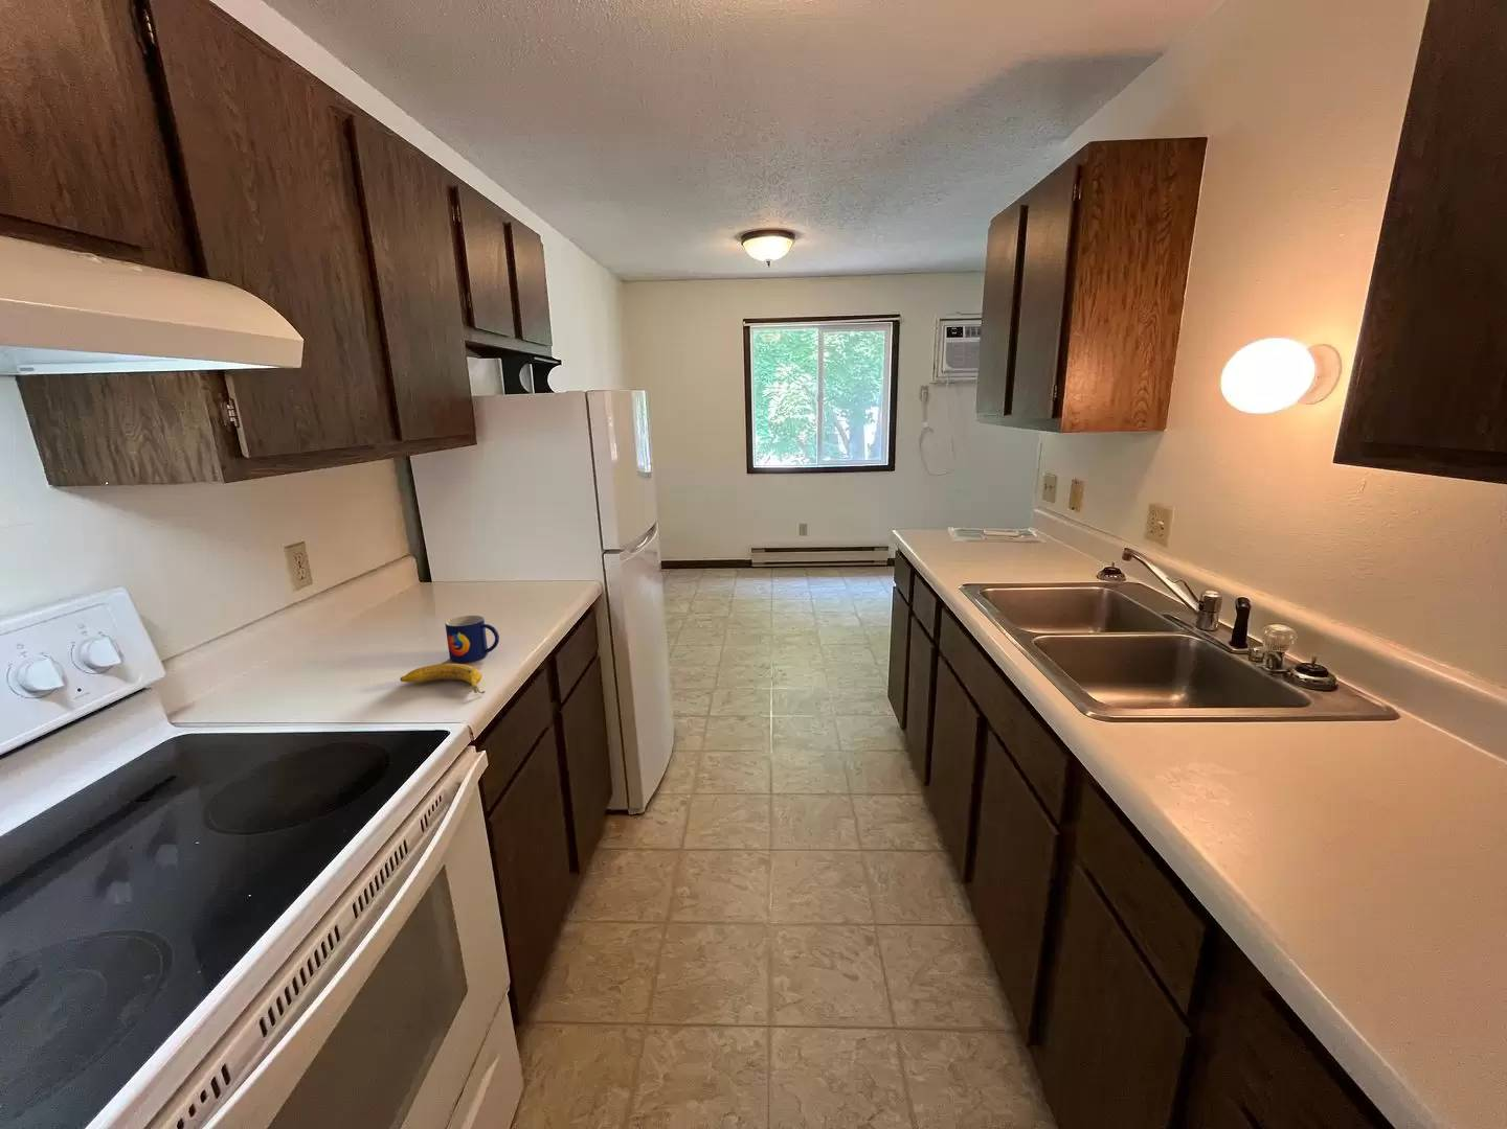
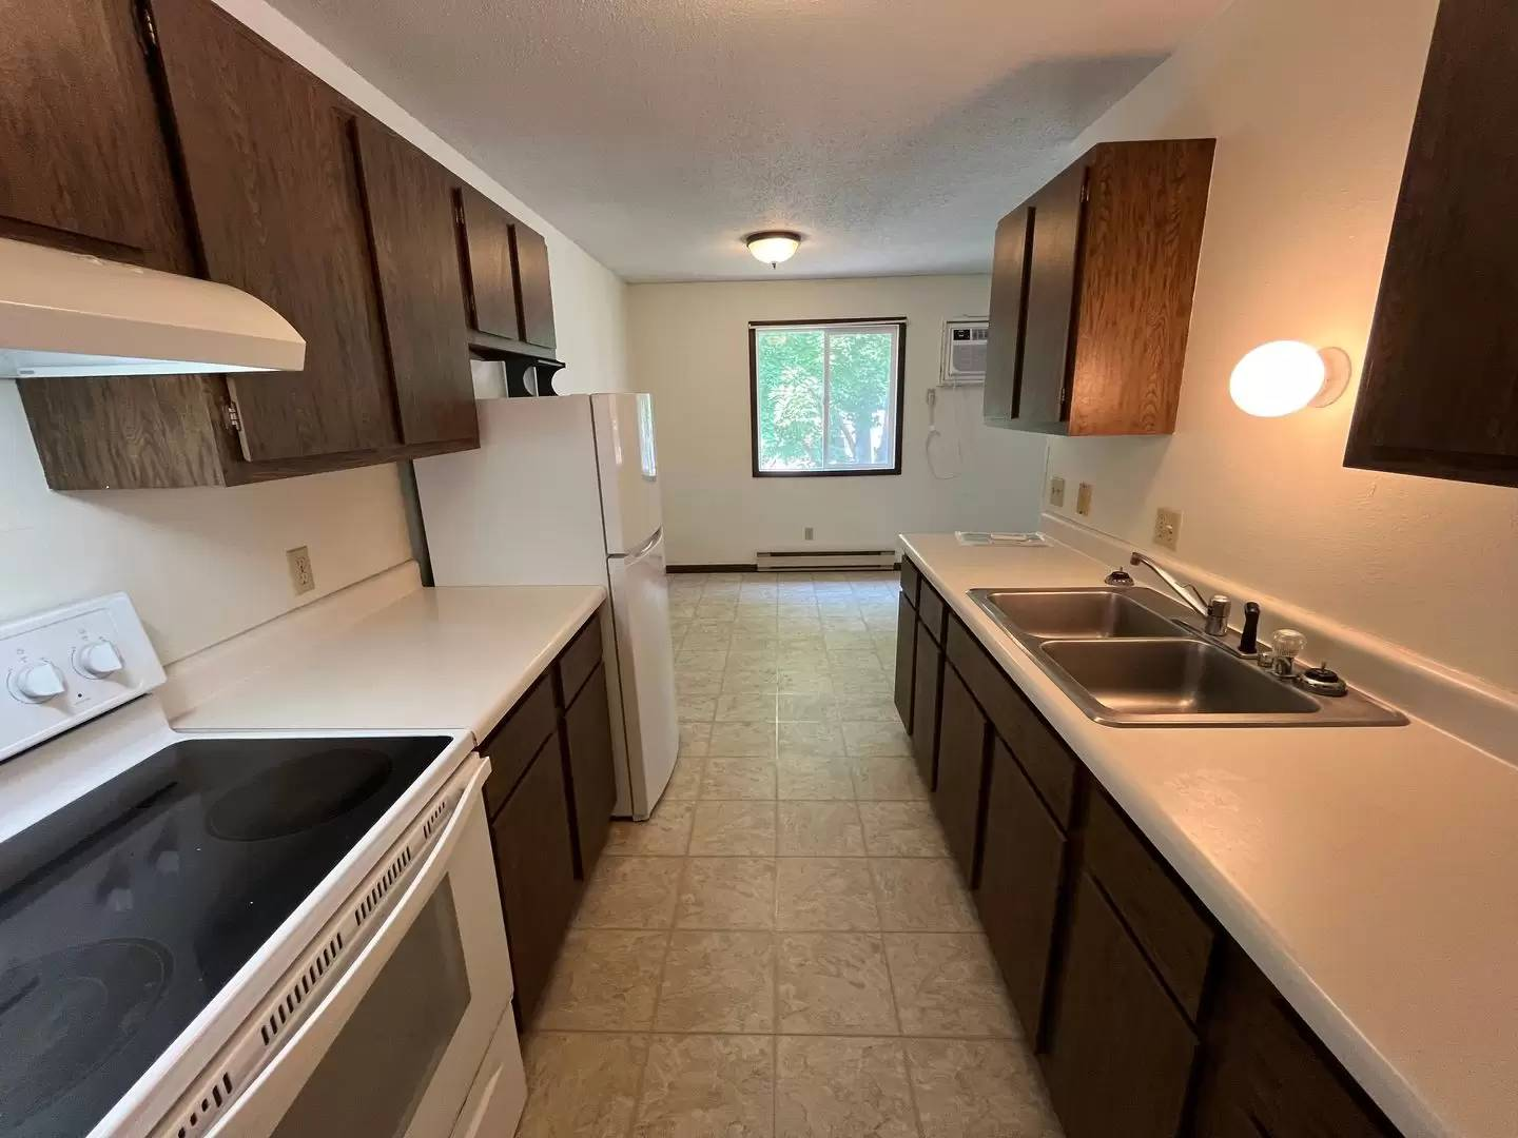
- fruit [399,663,485,694]
- mug [445,614,501,664]
